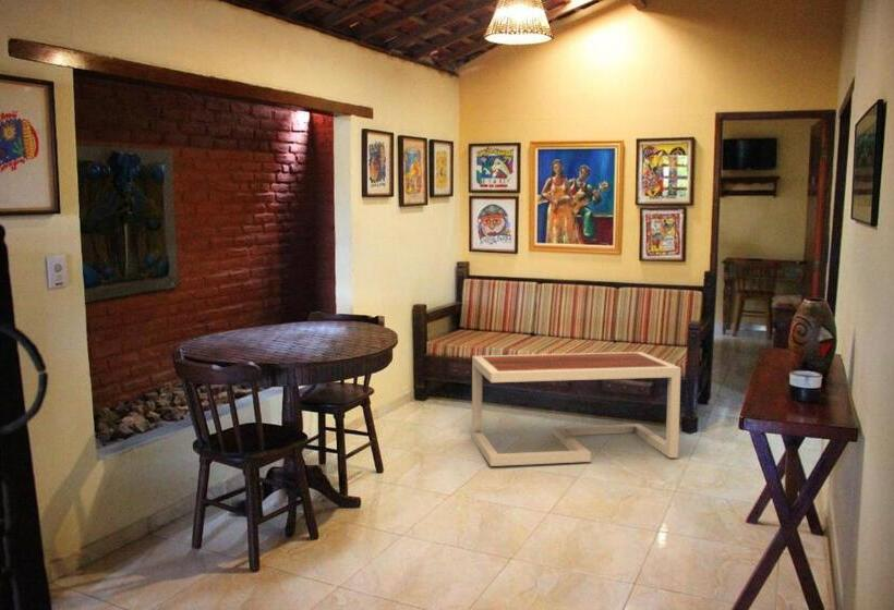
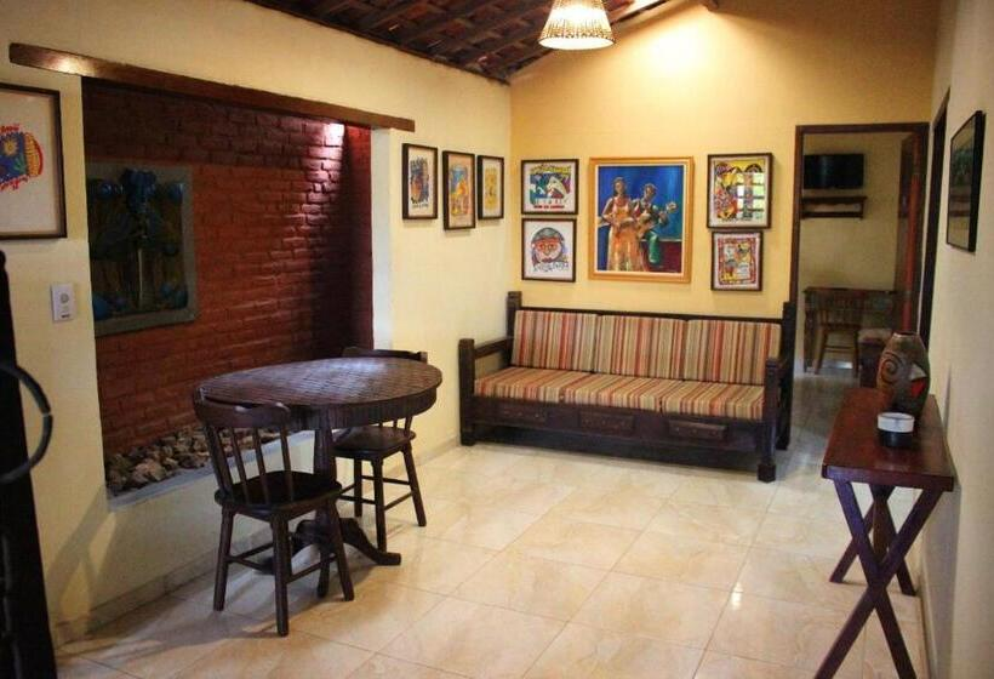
- coffee table [471,351,682,467]
